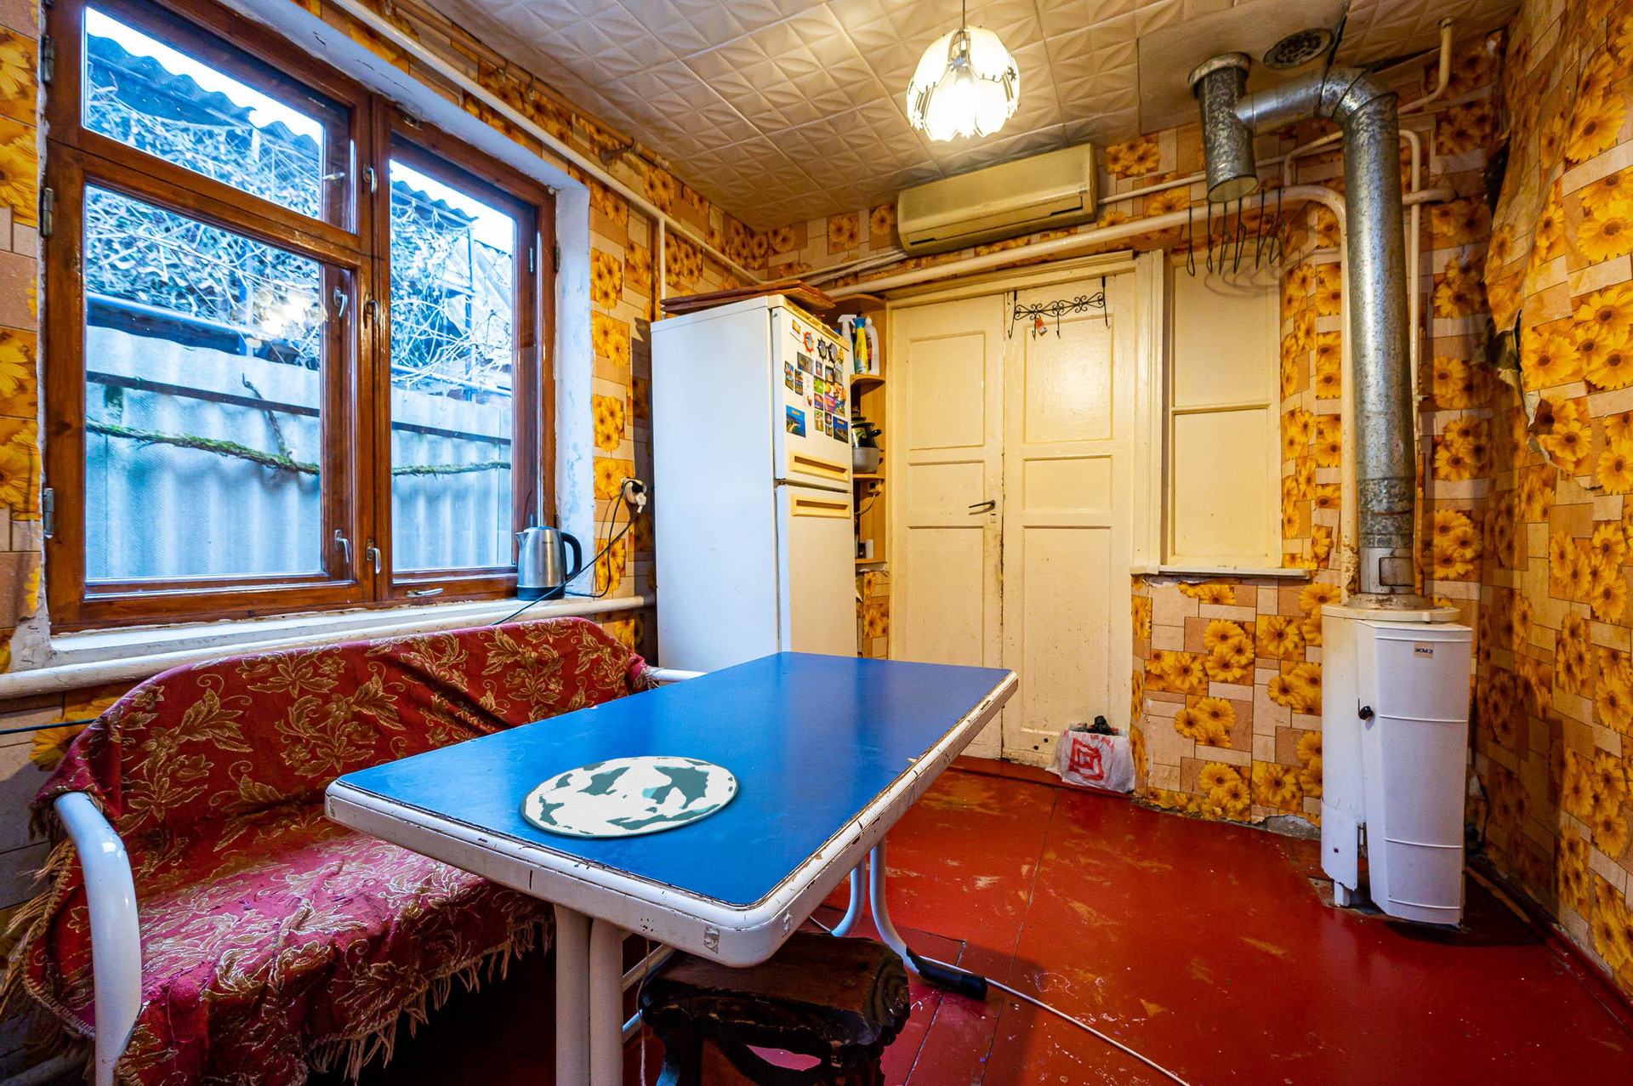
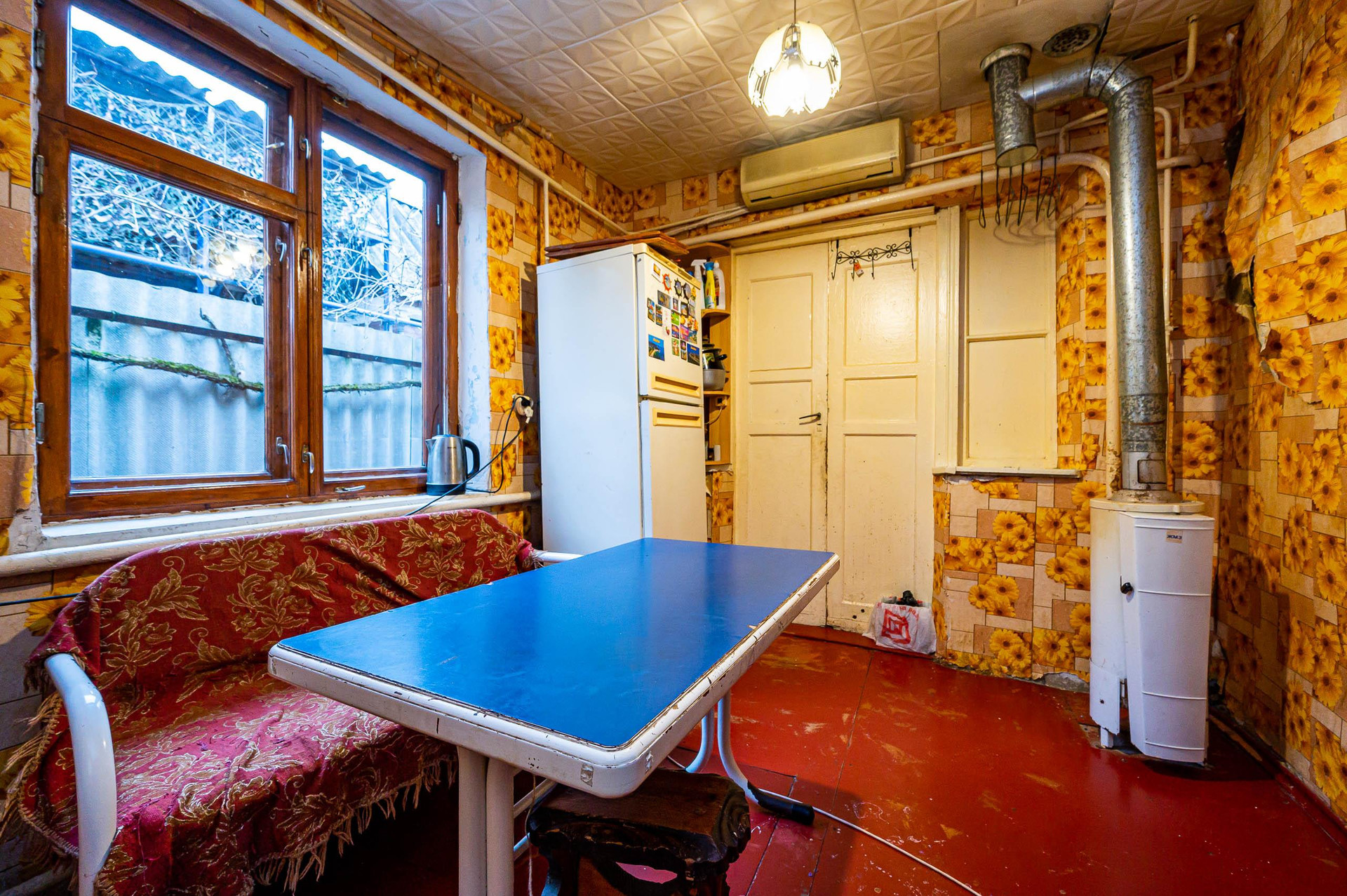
- plate [520,755,740,838]
